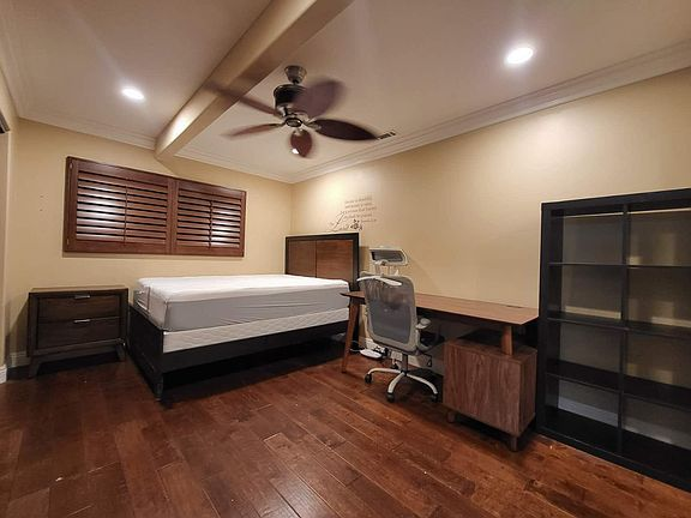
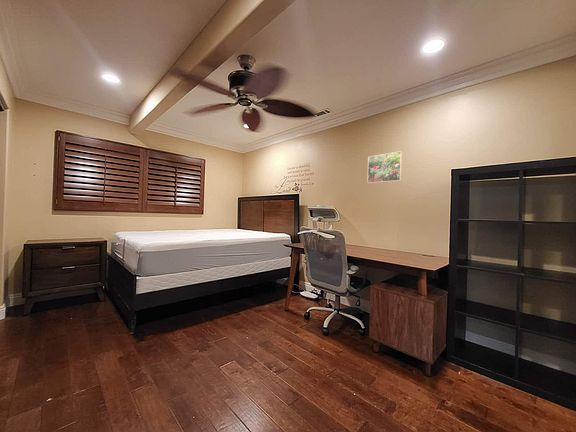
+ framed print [366,150,403,184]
